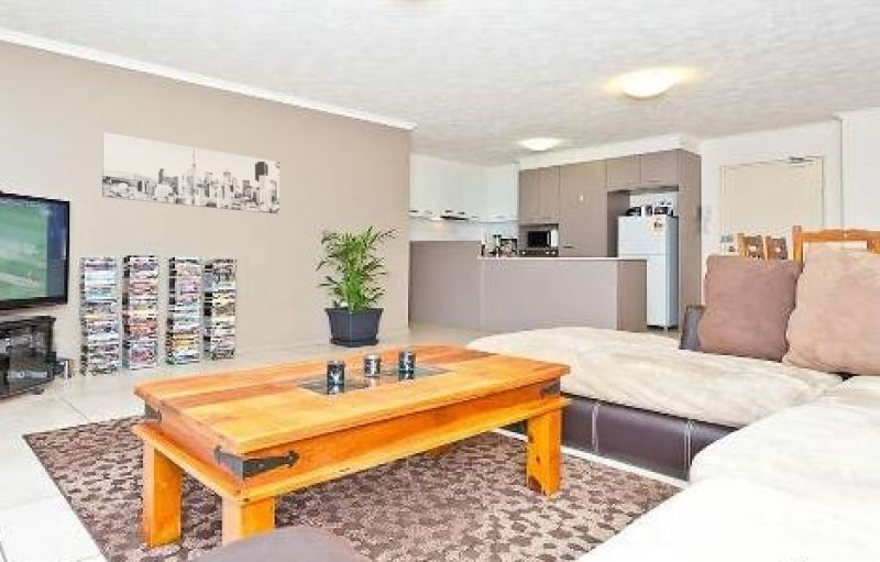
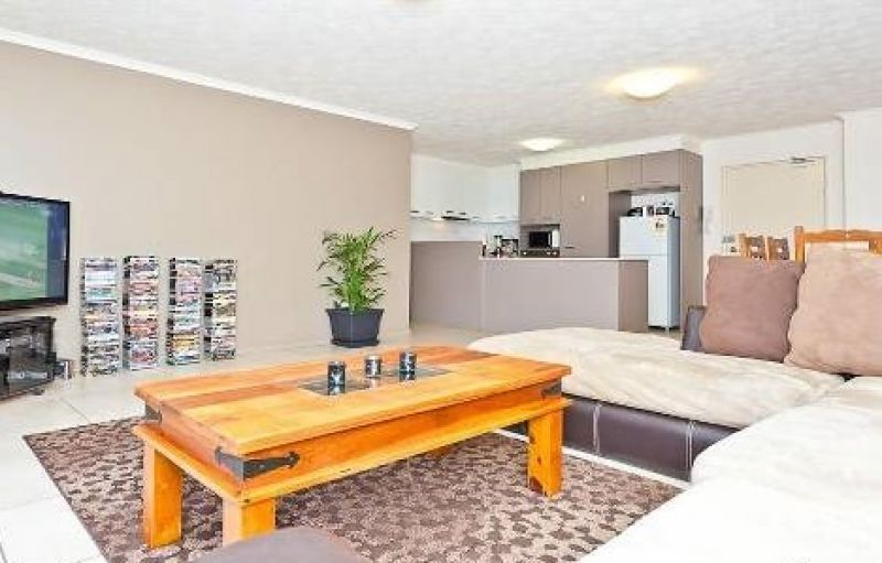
- wall art [101,131,280,216]
